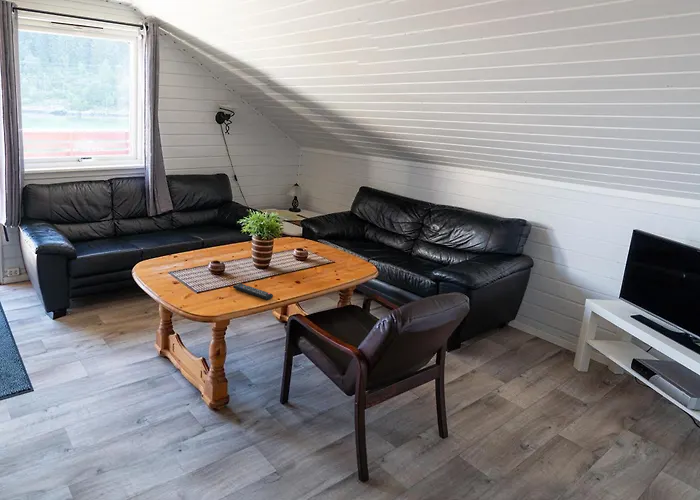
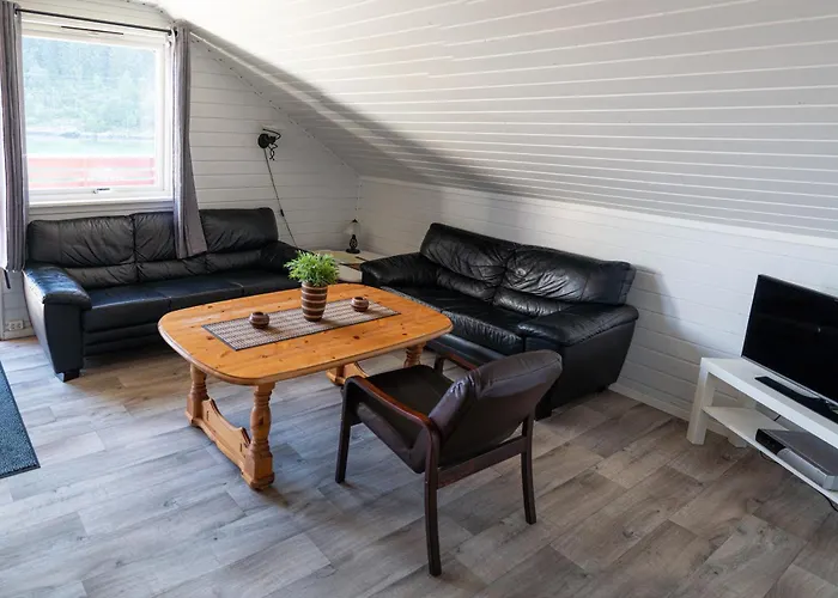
- remote control [232,283,274,301]
